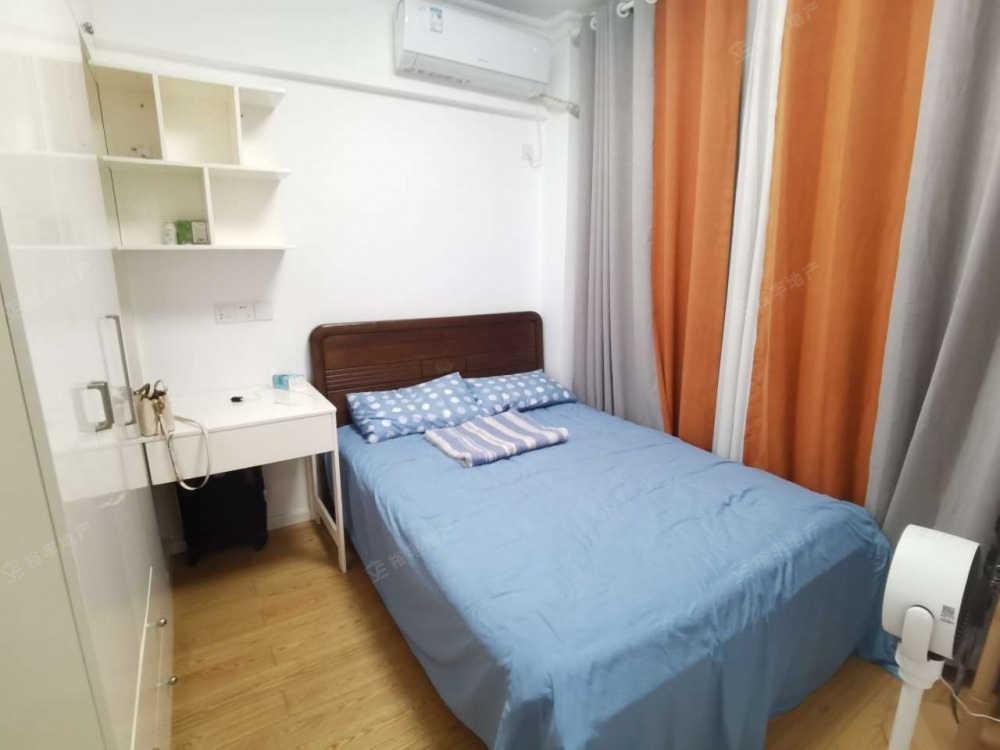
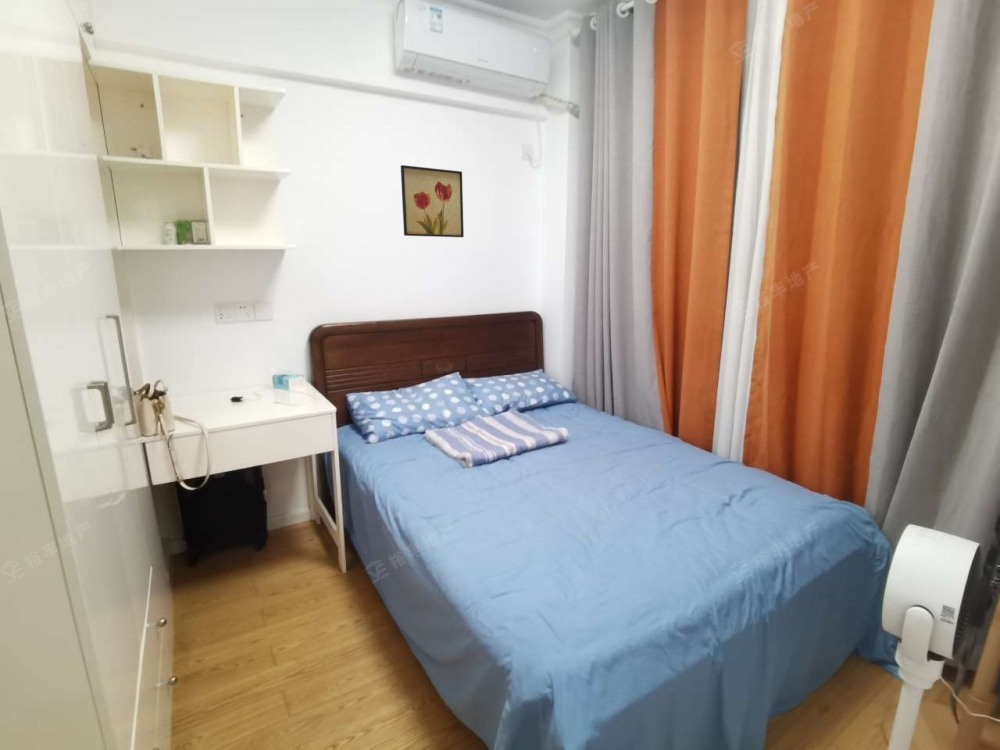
+ wall art [400,164,465,238]
